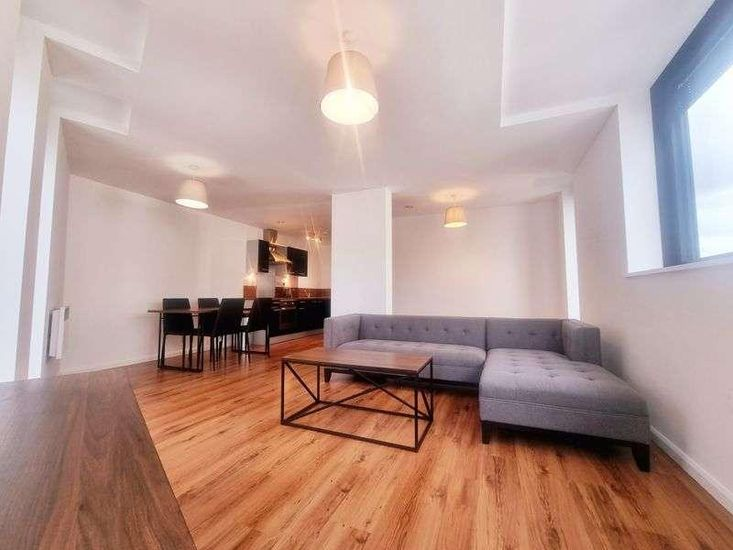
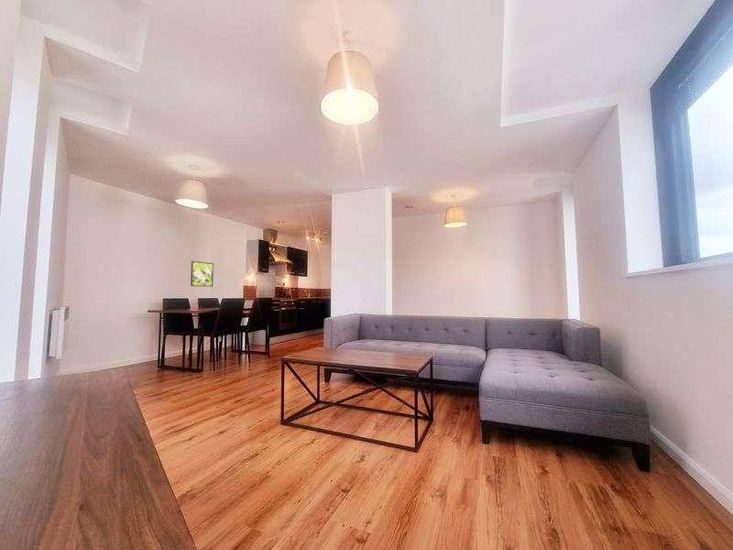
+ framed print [190,260,214,288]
